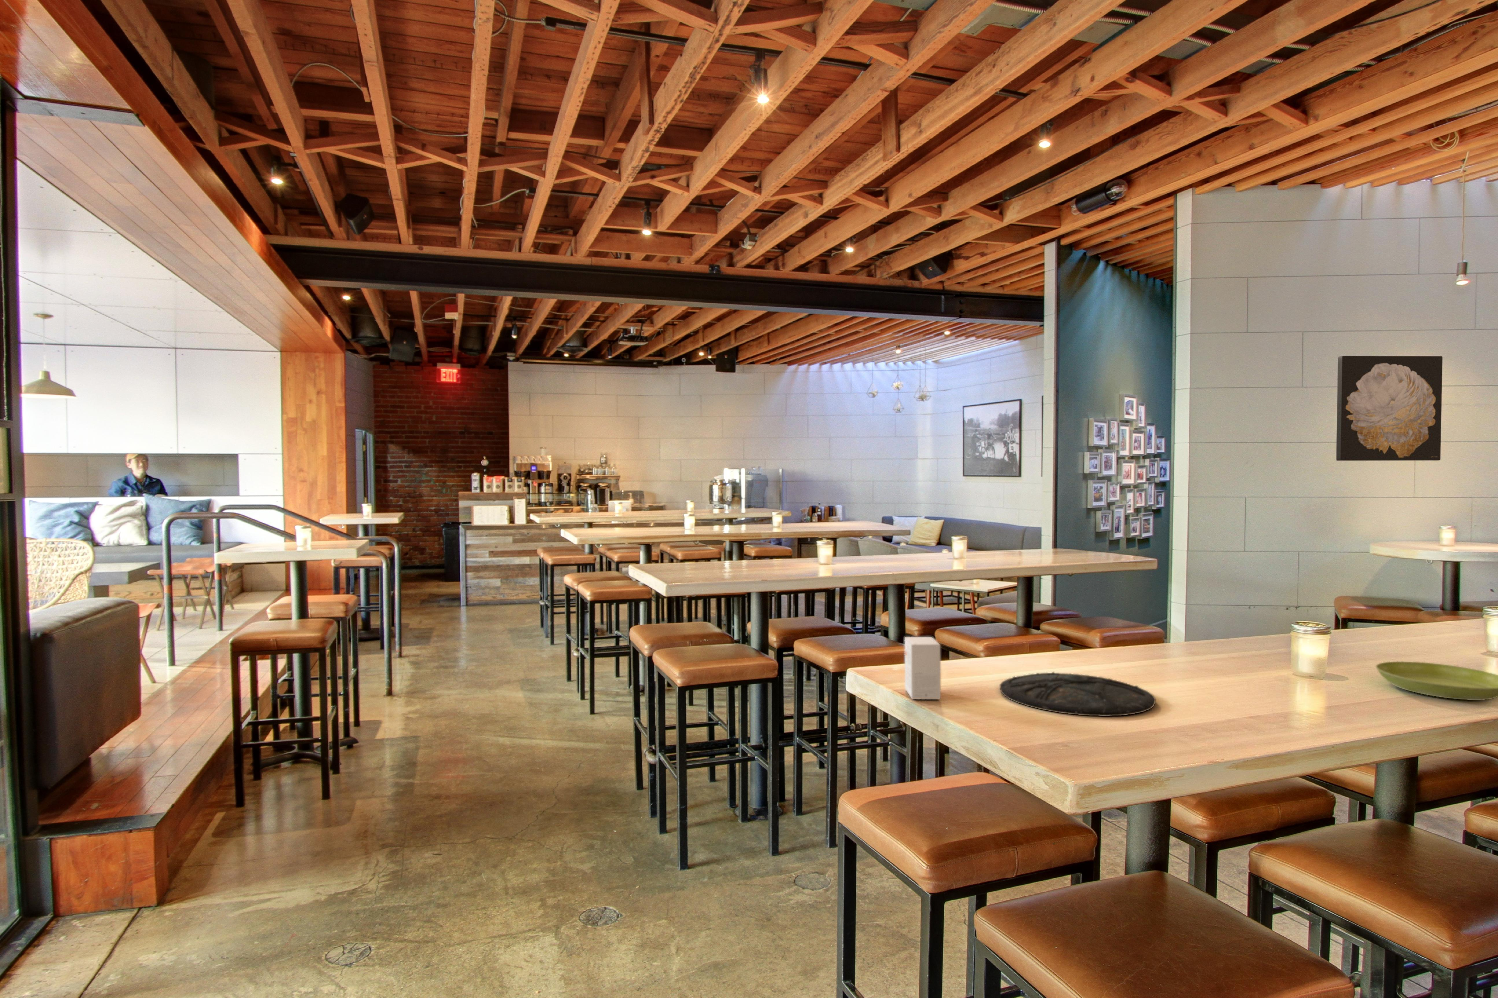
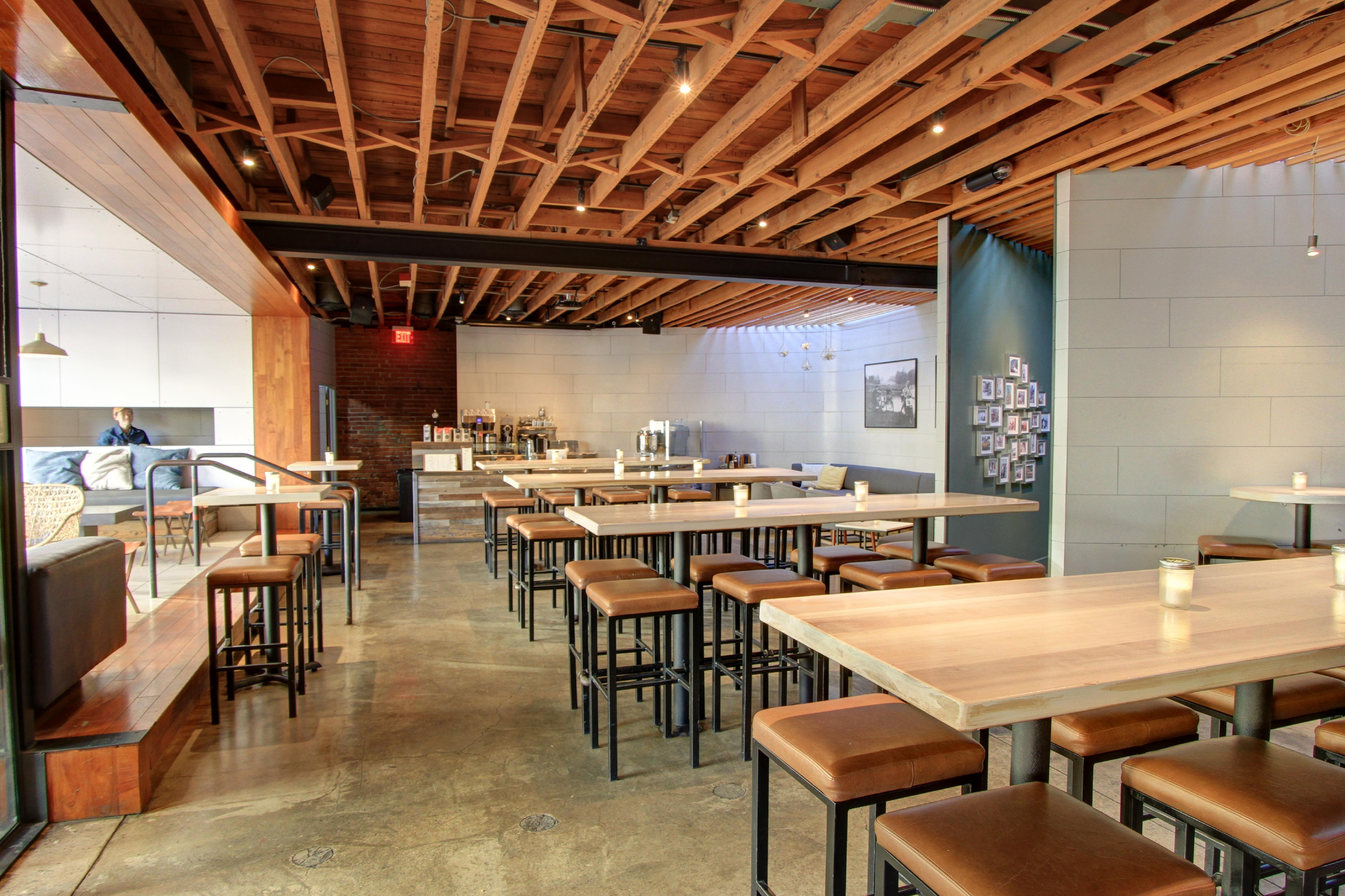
- saucer [1375,661,1498,701]
- plate [999,672,1156,716]
- small box [904,636,941,699]
- wall art [1337,355,1443,461]
